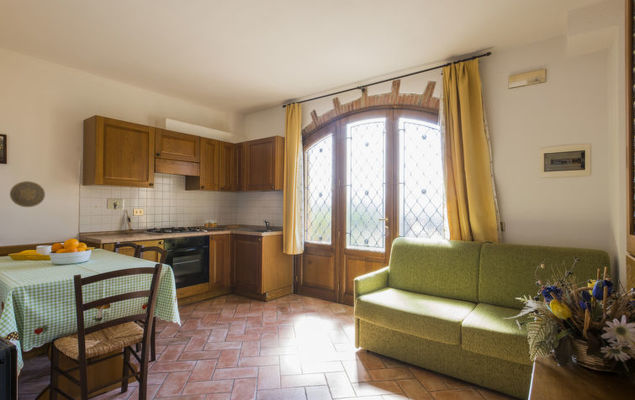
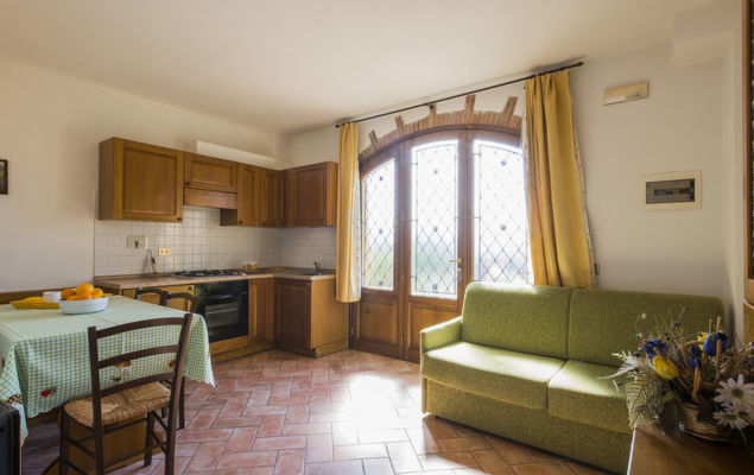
- decorative plate [9,180,46,208]
